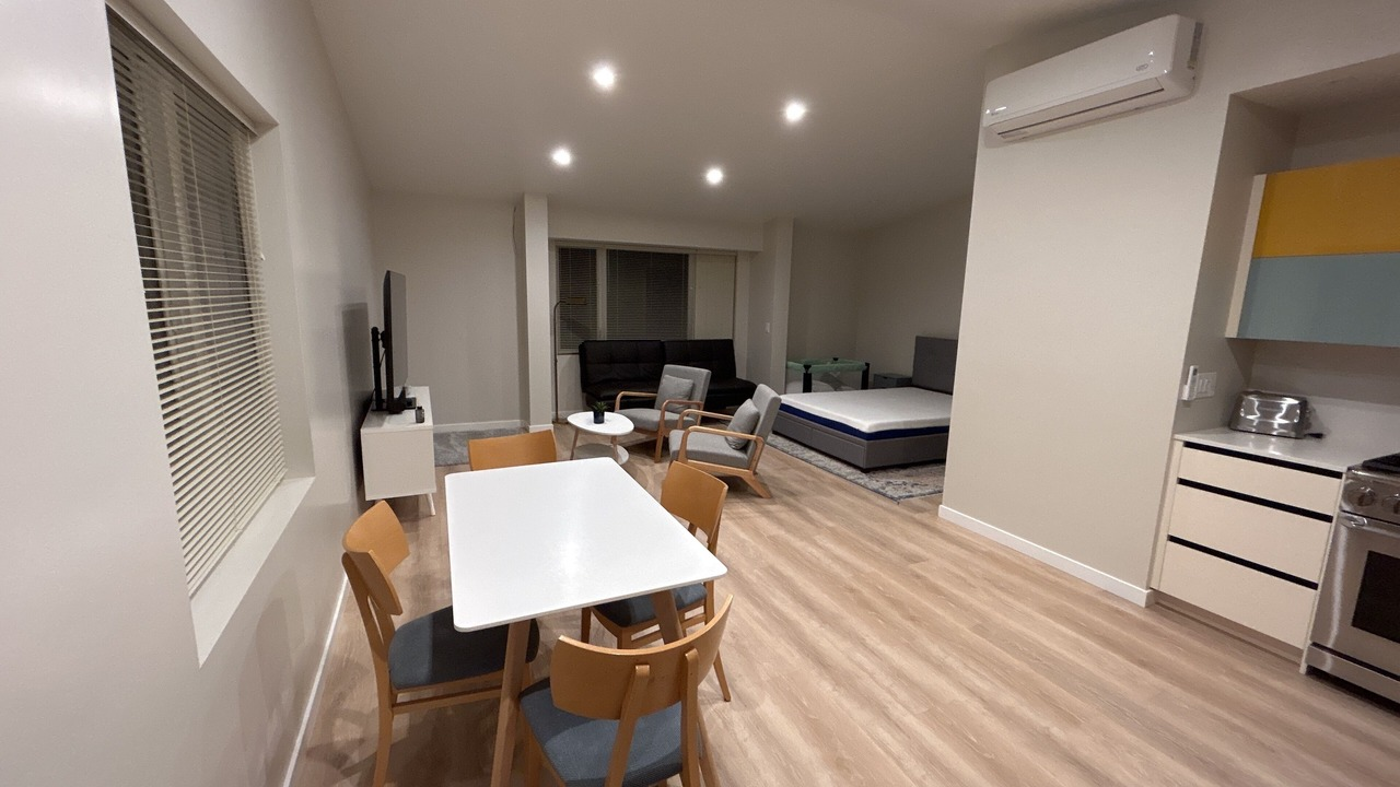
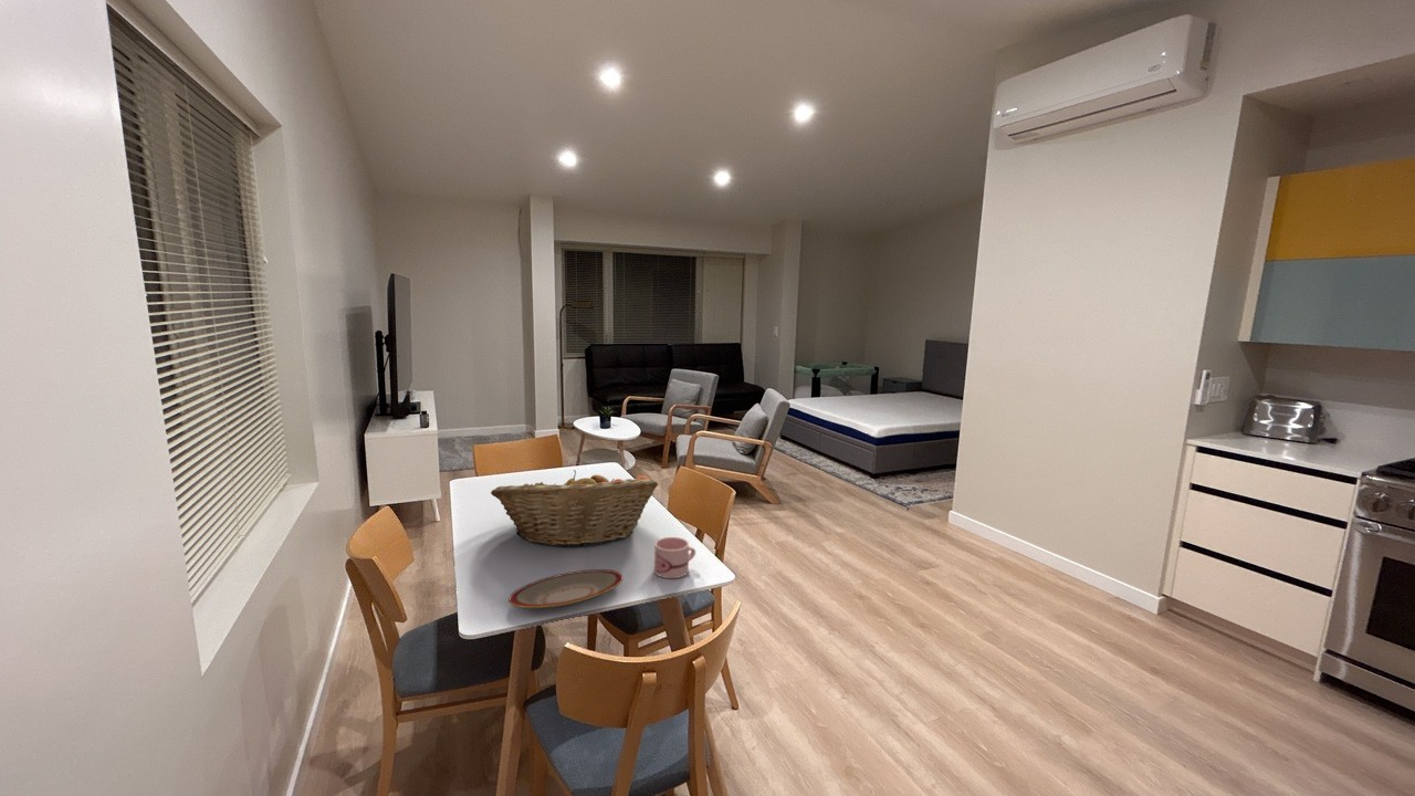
+ plate [509,568,623,609]
+ fruit basket [490,469,659,547]
+ mug [653,536,696,579]
